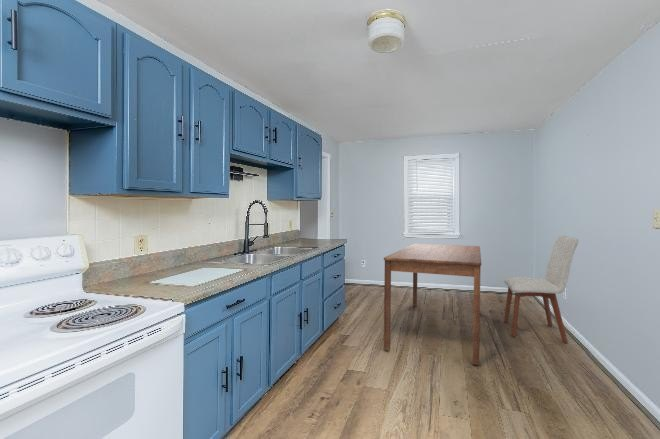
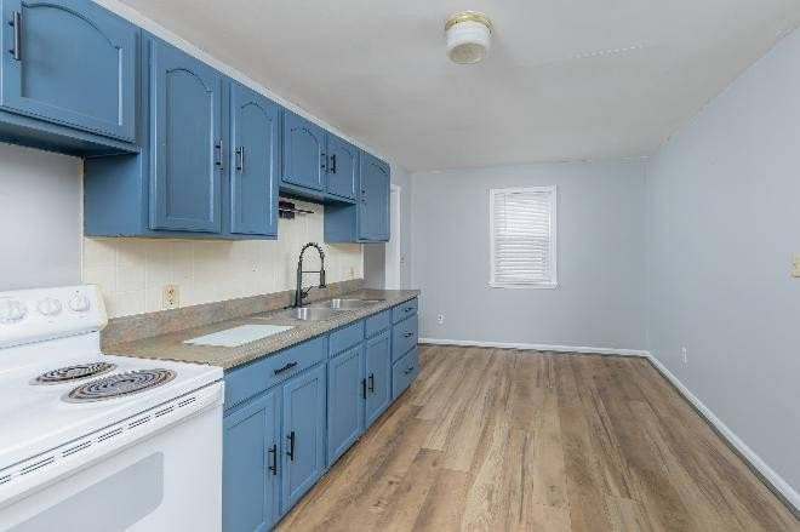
- dining table [383,243,482,366]
- chair [503,234,579,344]
